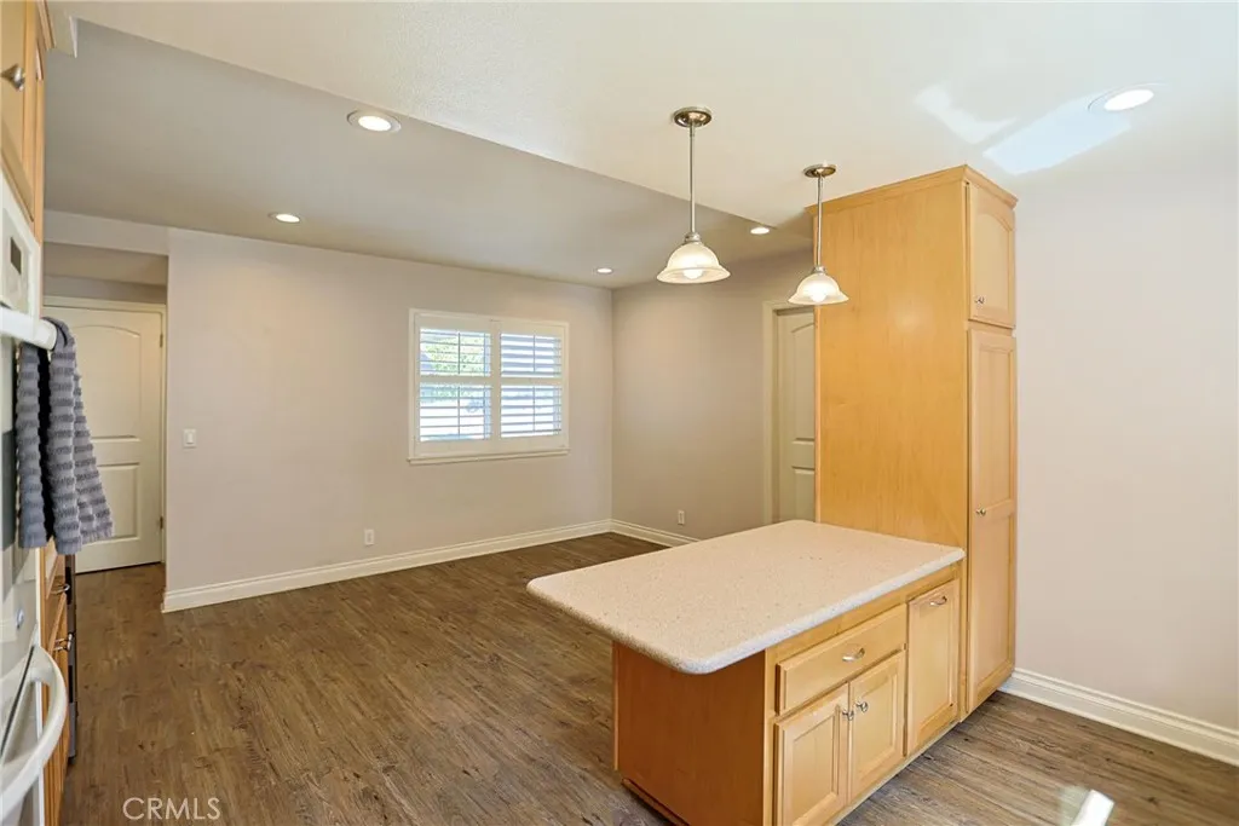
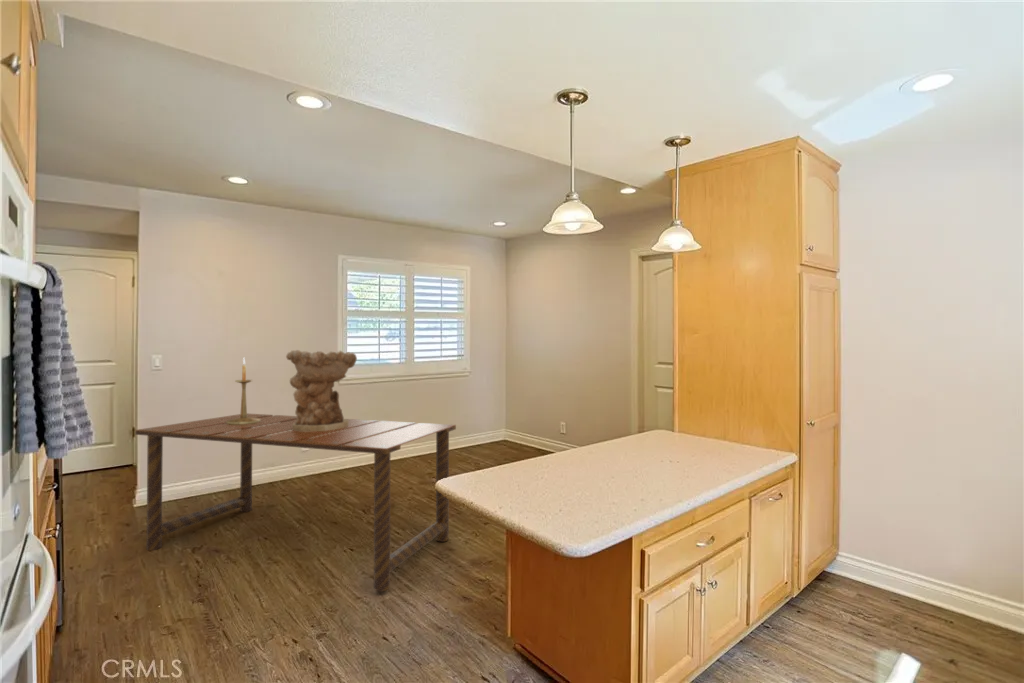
+ dining table [134,412,457,592]
+ candlestick [226,357,261,424]
+ decorative bowl [285,349,358,432]
